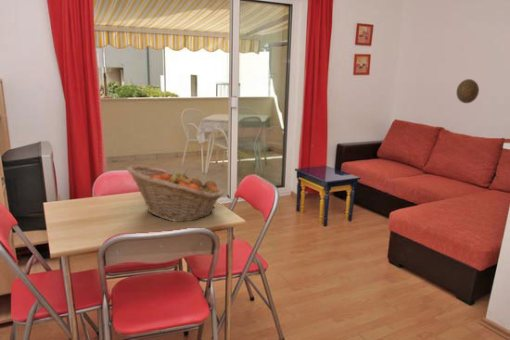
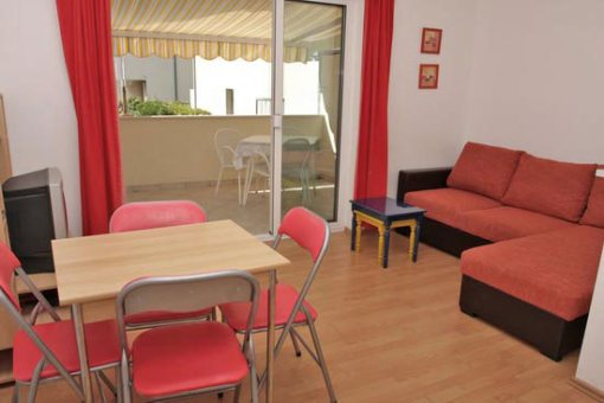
- fruit basket [126,165,224,223]
- decorative plate [455,78,480,104]
